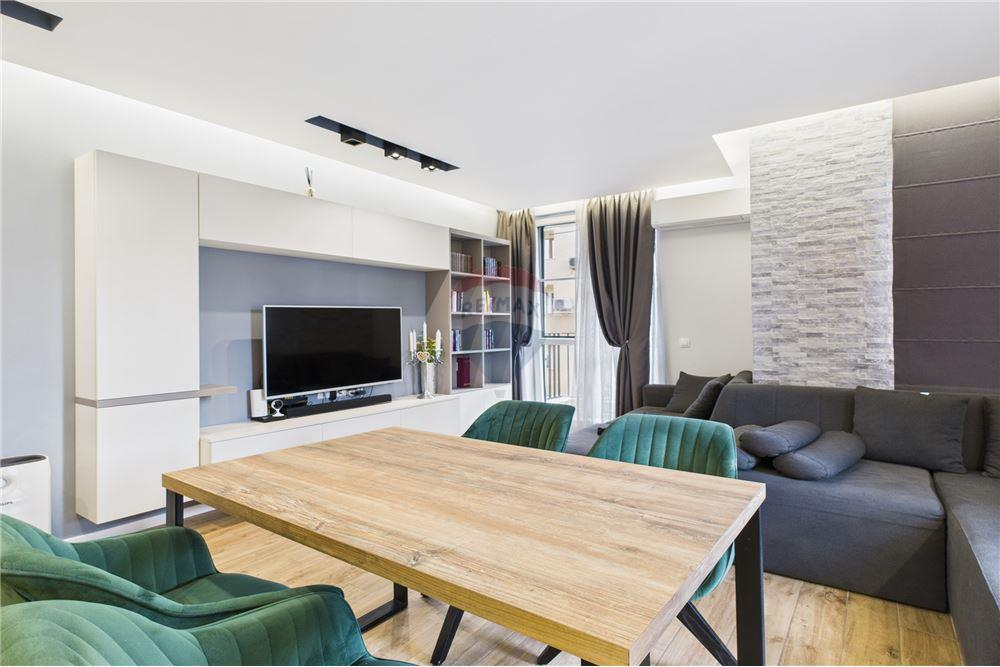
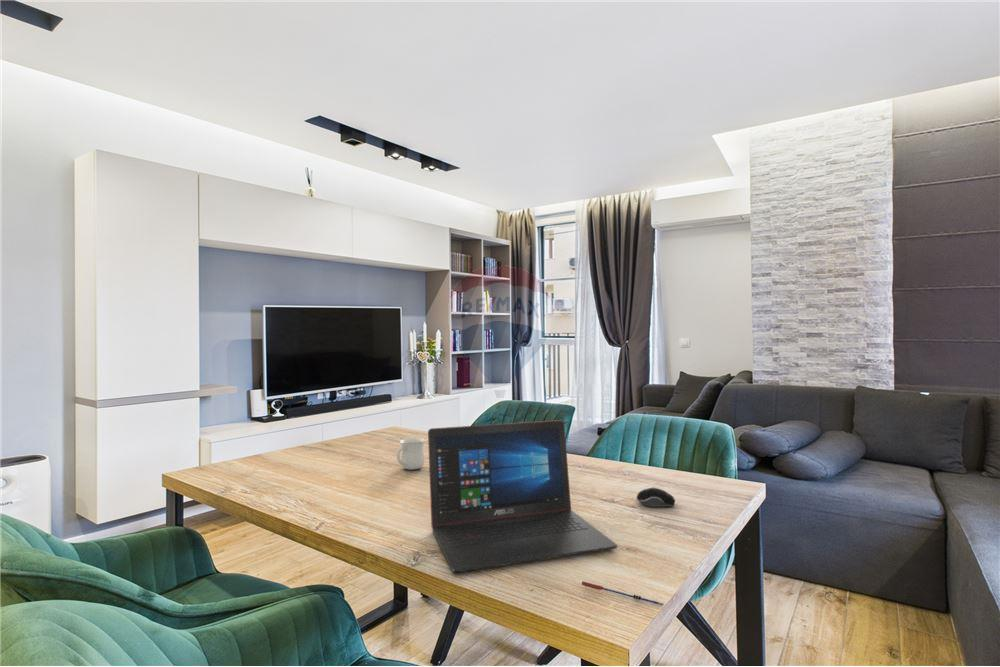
+ mug [396,437,426,471]
+ computer mouse [636,487,676,508]
+ laptop [427,419,618,573]
+ pen [581,580,665,607]
